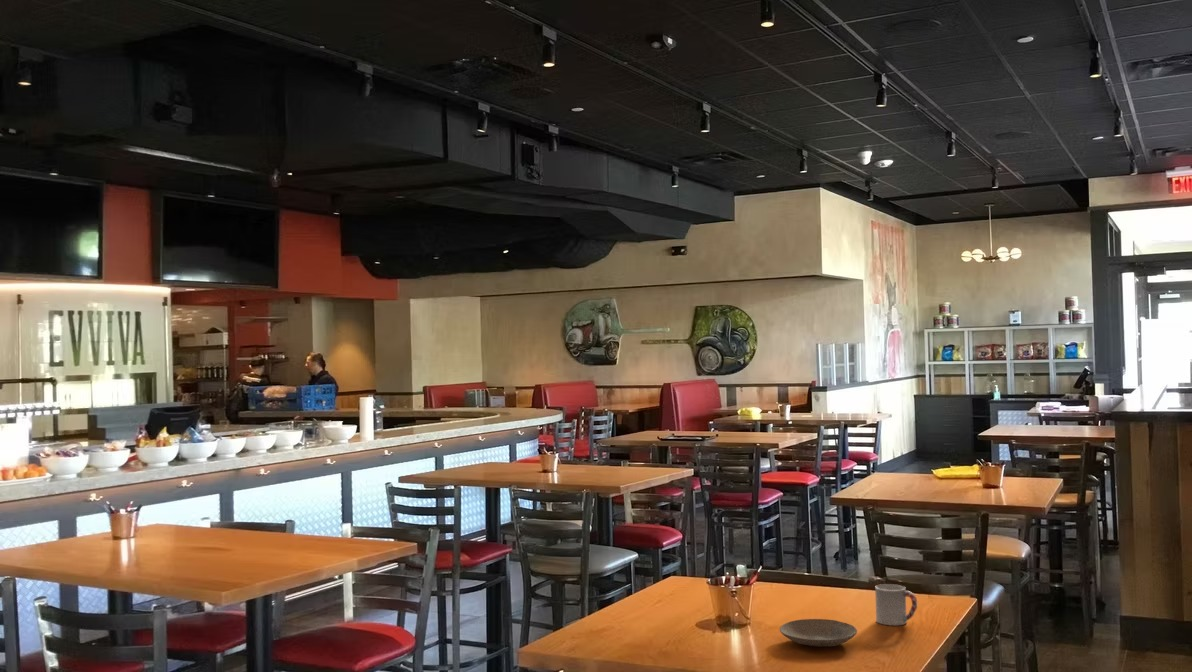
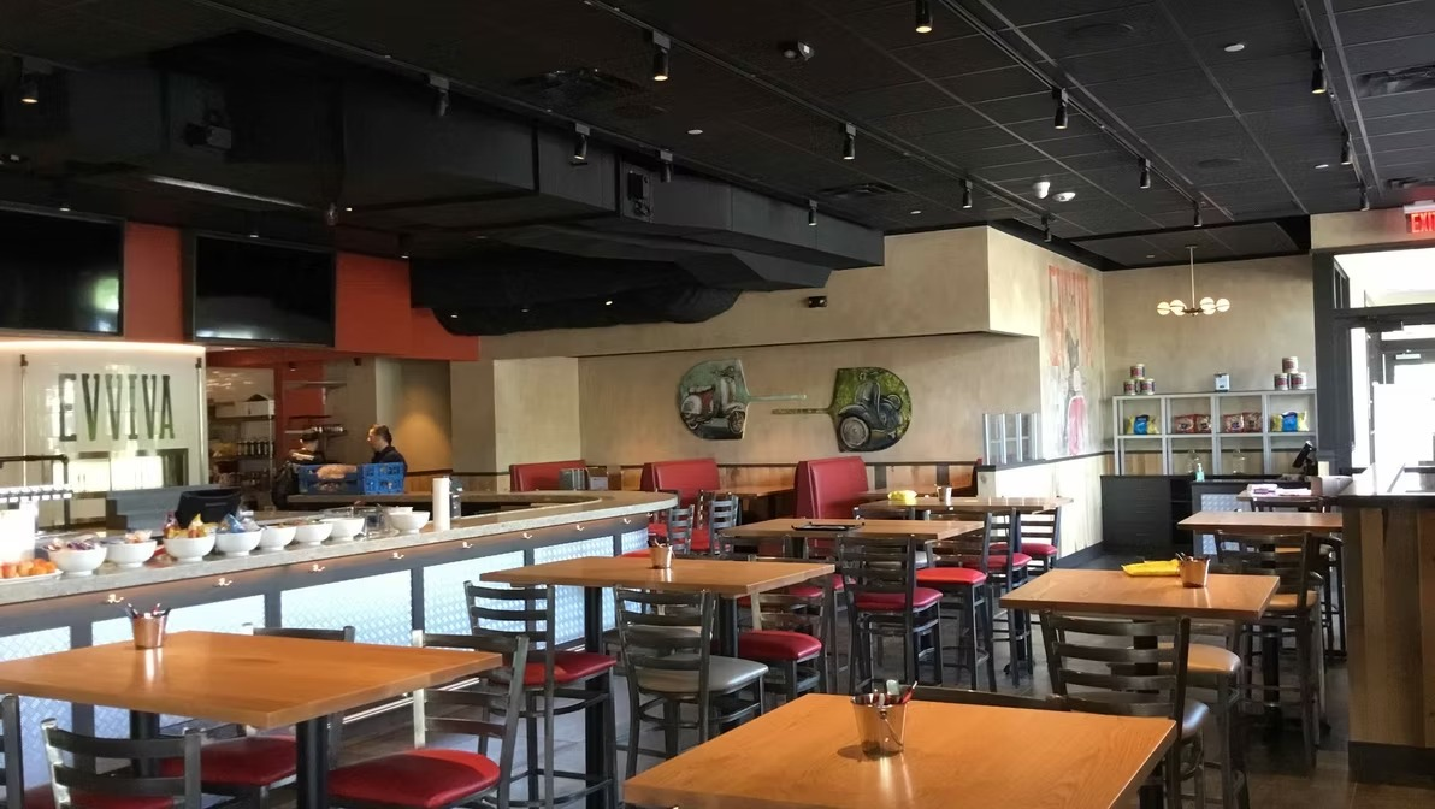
- cup [874,583,918,626]
- plate [779,618,858,648]
